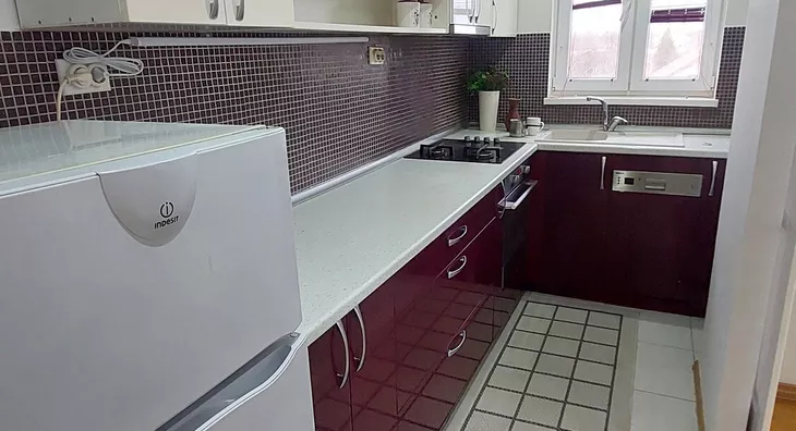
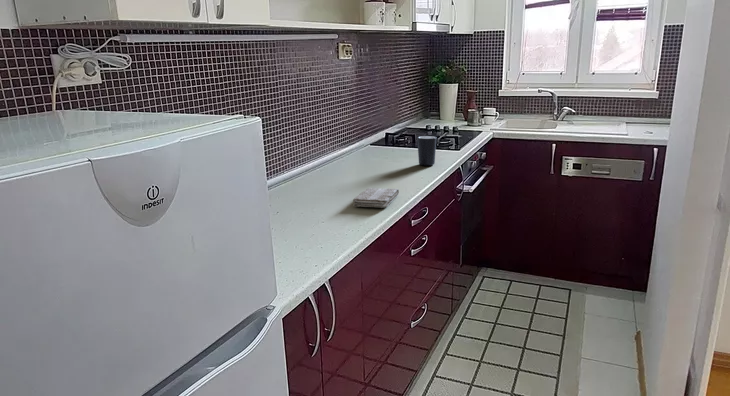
+ mug [416,135,437,167]
+ washcloth [352,187,400,209]
